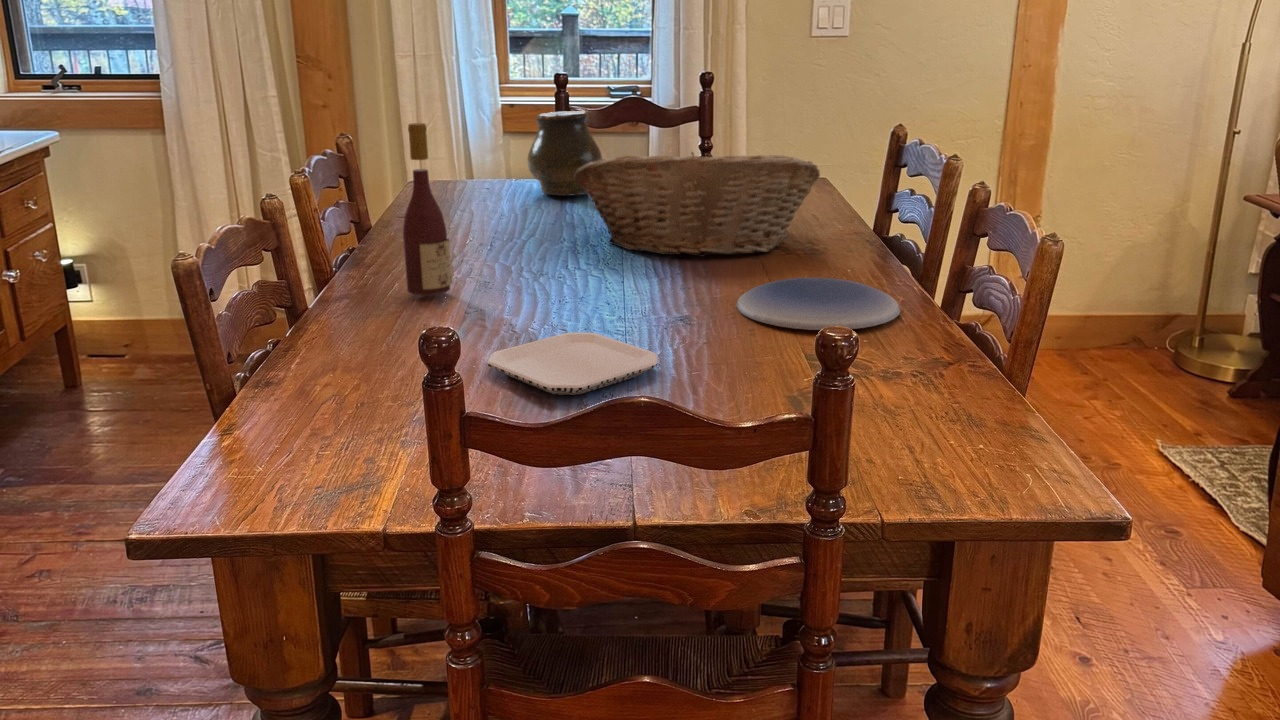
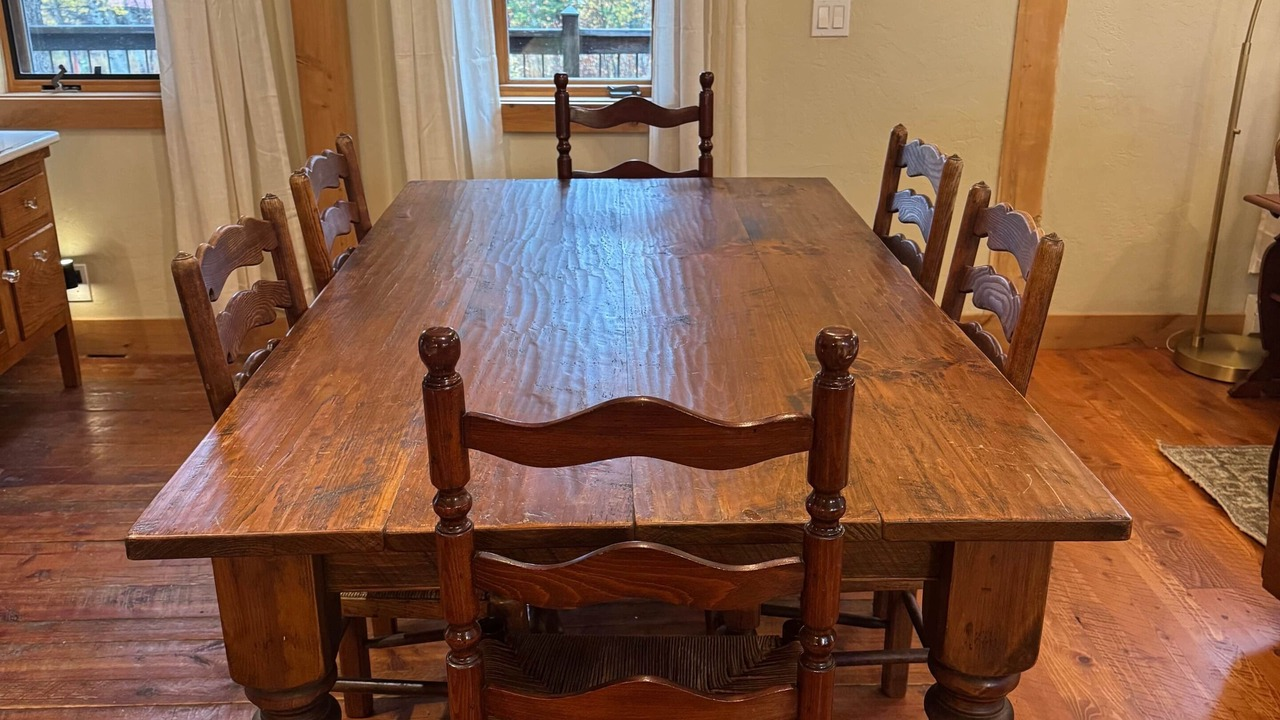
- fruit basket [573,151,821,258]
- wine bottle [402,122,453,296]
- vase [526,111,603,197]
- plate [486,332,659,396]
- plate [736,277,901,331]
